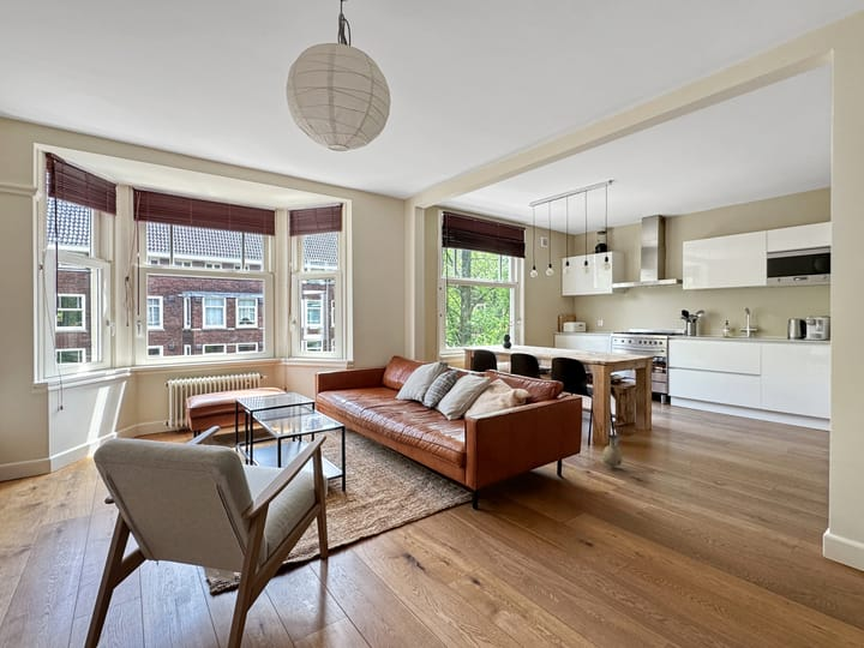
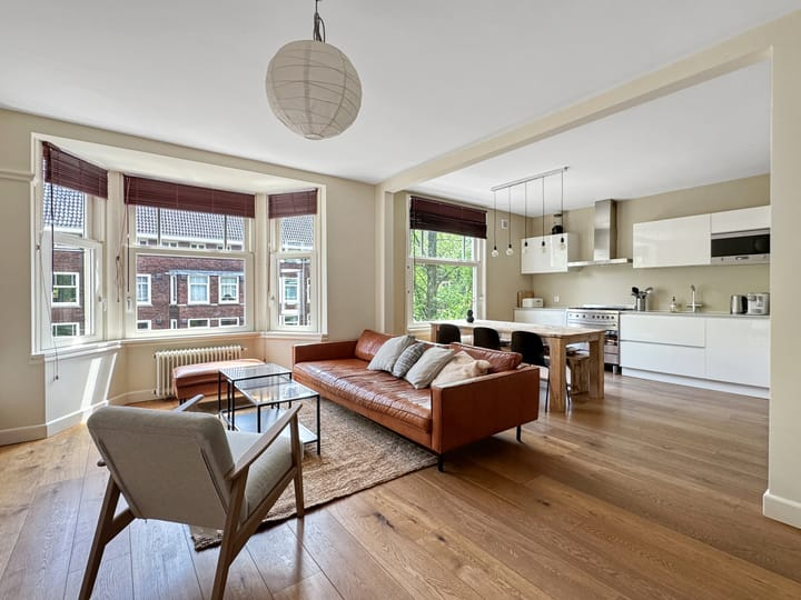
- vase [601,433,624,469]
